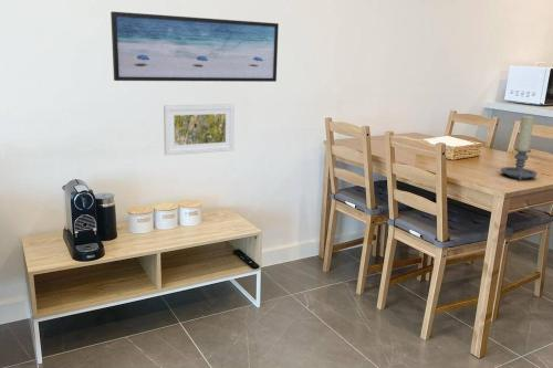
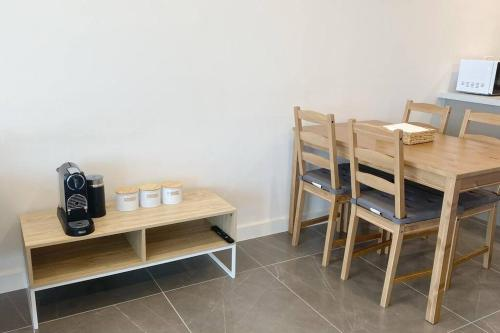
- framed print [163,103,236,157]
- wall art [109,11,280,83]
- candle holder [500,114,539,181]
